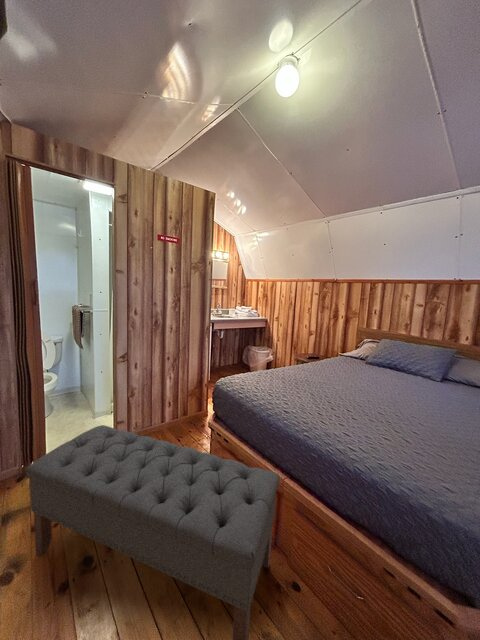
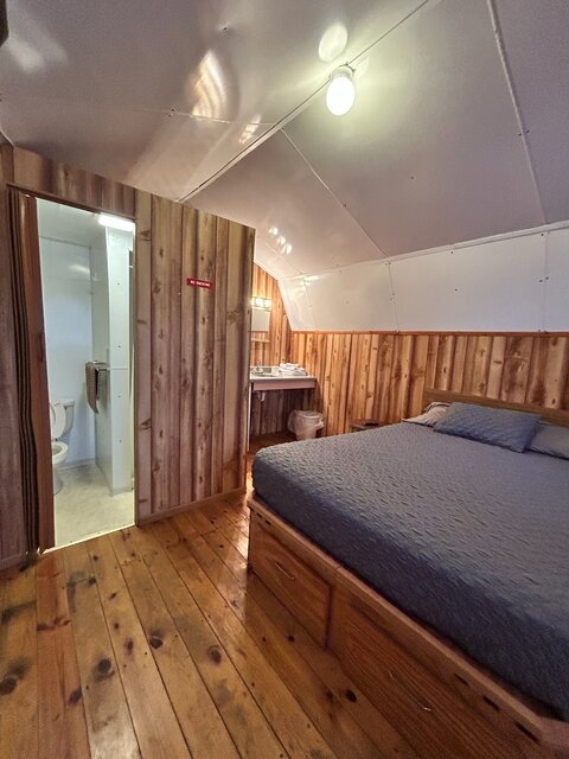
- bench [25,424,281,640]
